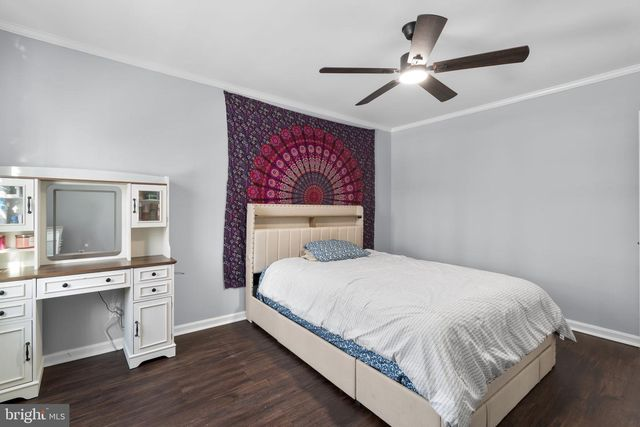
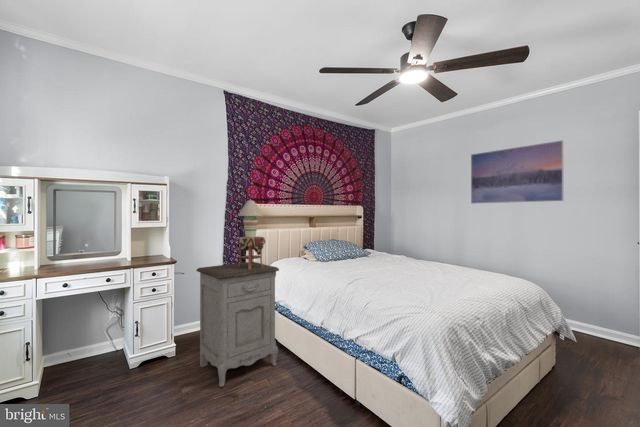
+ nightstand [195,261,280,388]
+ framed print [470,139,565,205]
+ table lamp [236,200,267,269]
